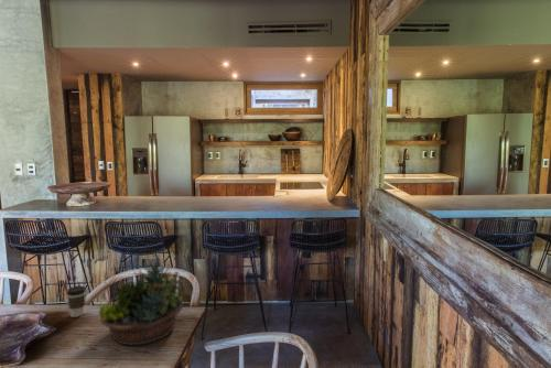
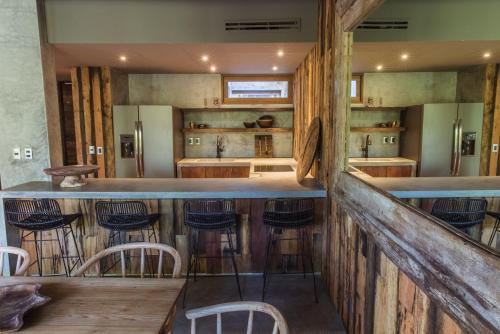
- succulent planter [98,256,185,346]
- coffee cup [65,285,87,318]
